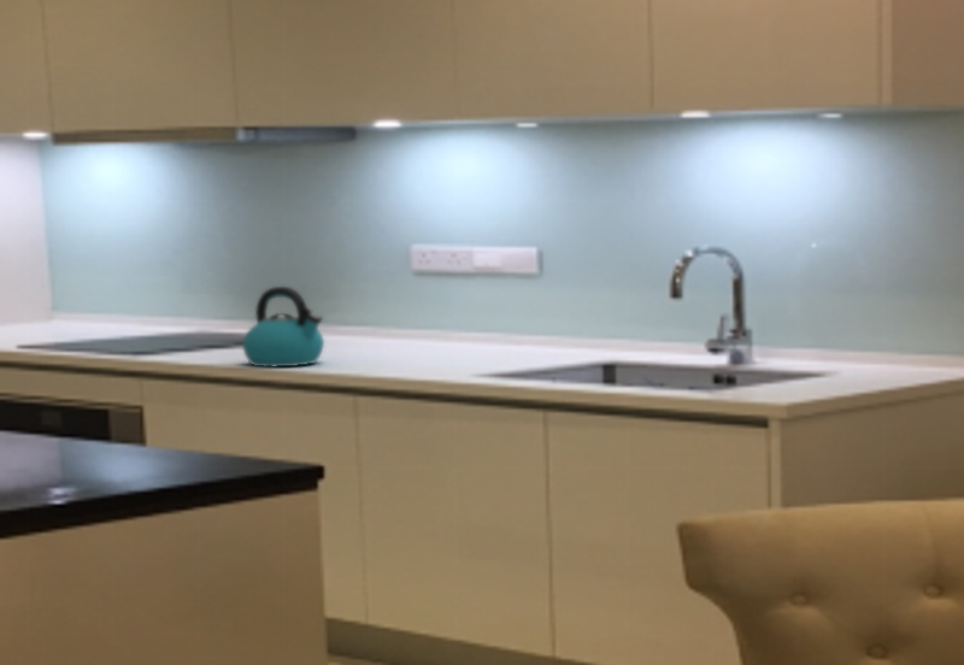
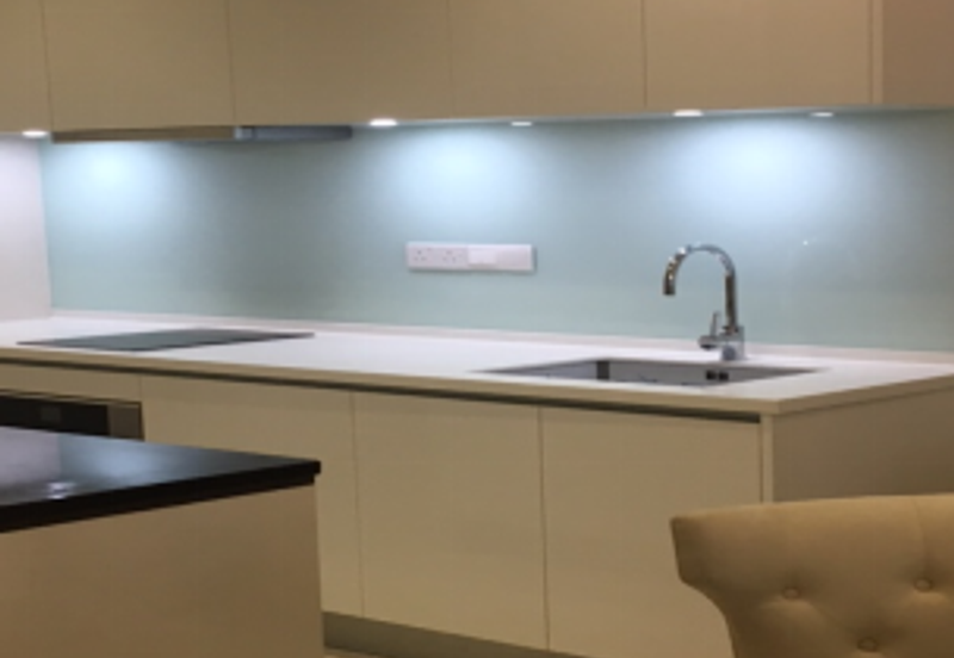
- kettle [241,286,325,369]
